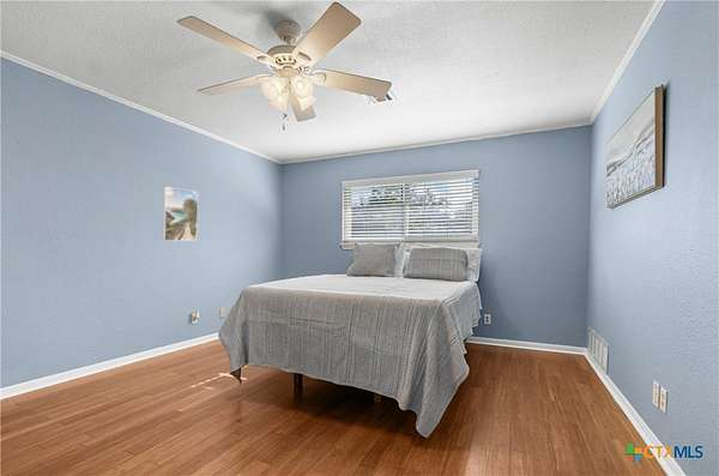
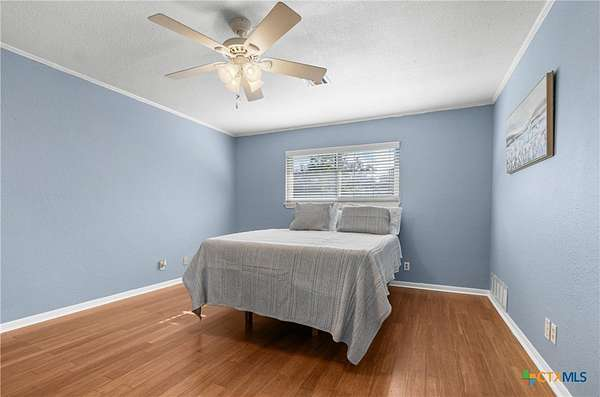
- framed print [162,186,199,242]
